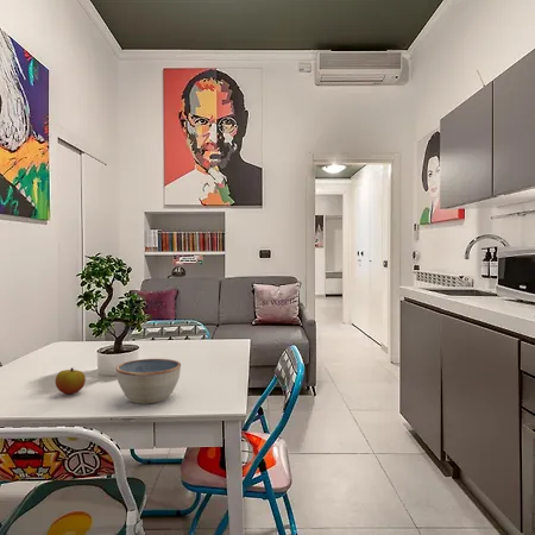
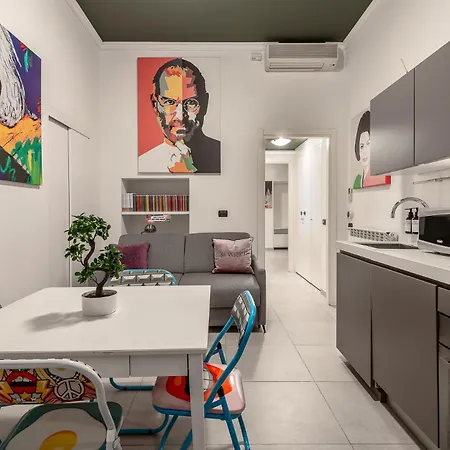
- apple [55,367,87,395]
- bowl [115,358,182,404]
